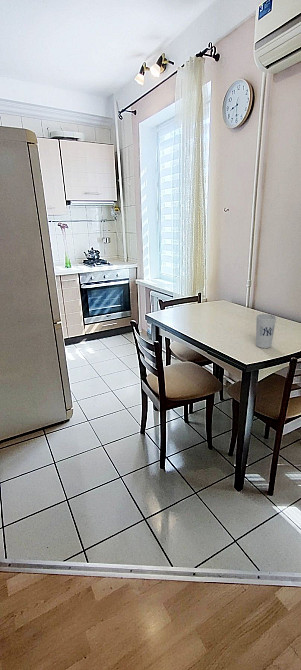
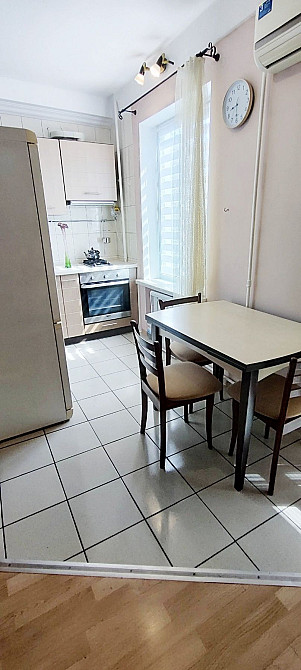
- cup [255,313,277,349]
